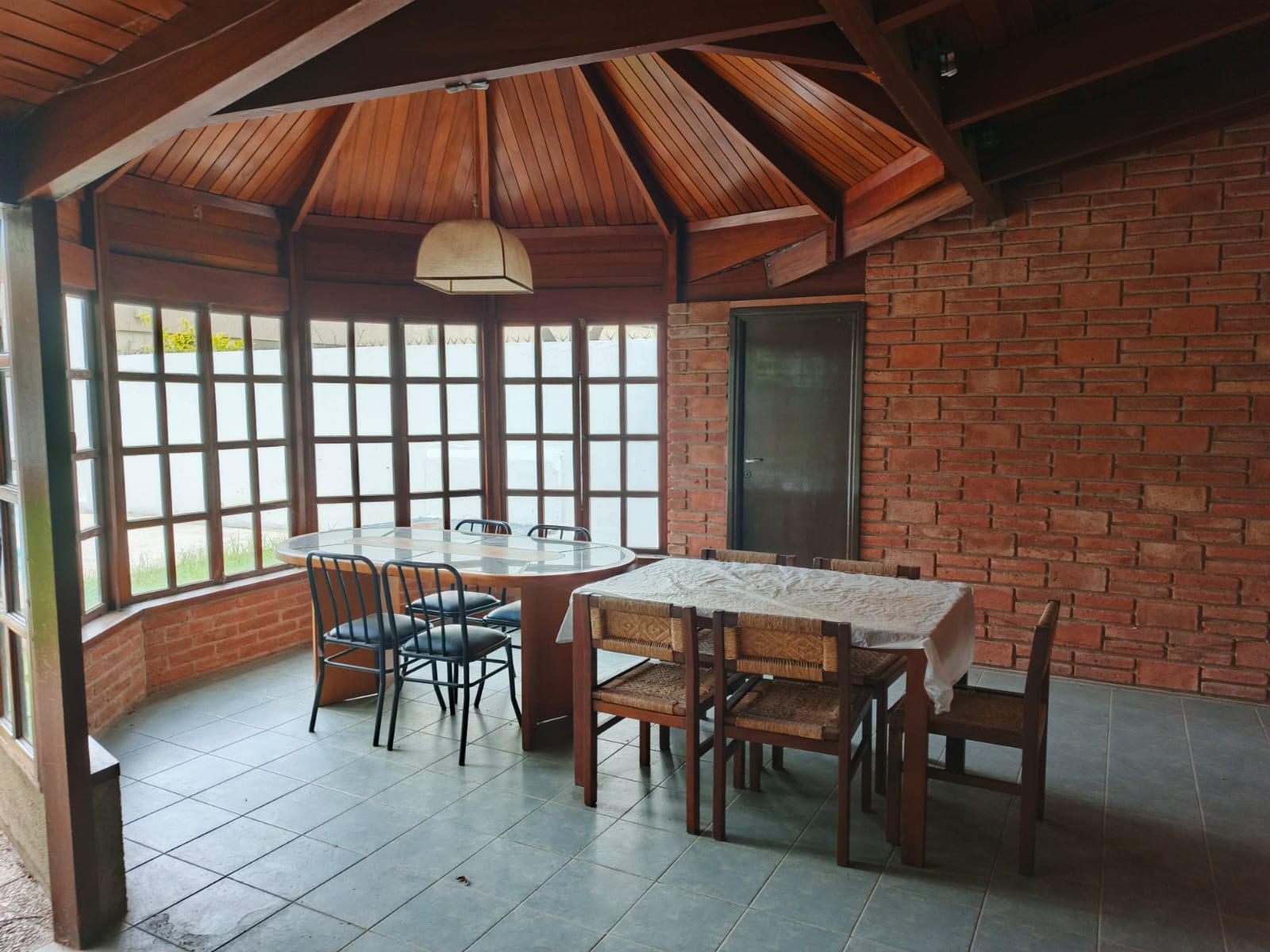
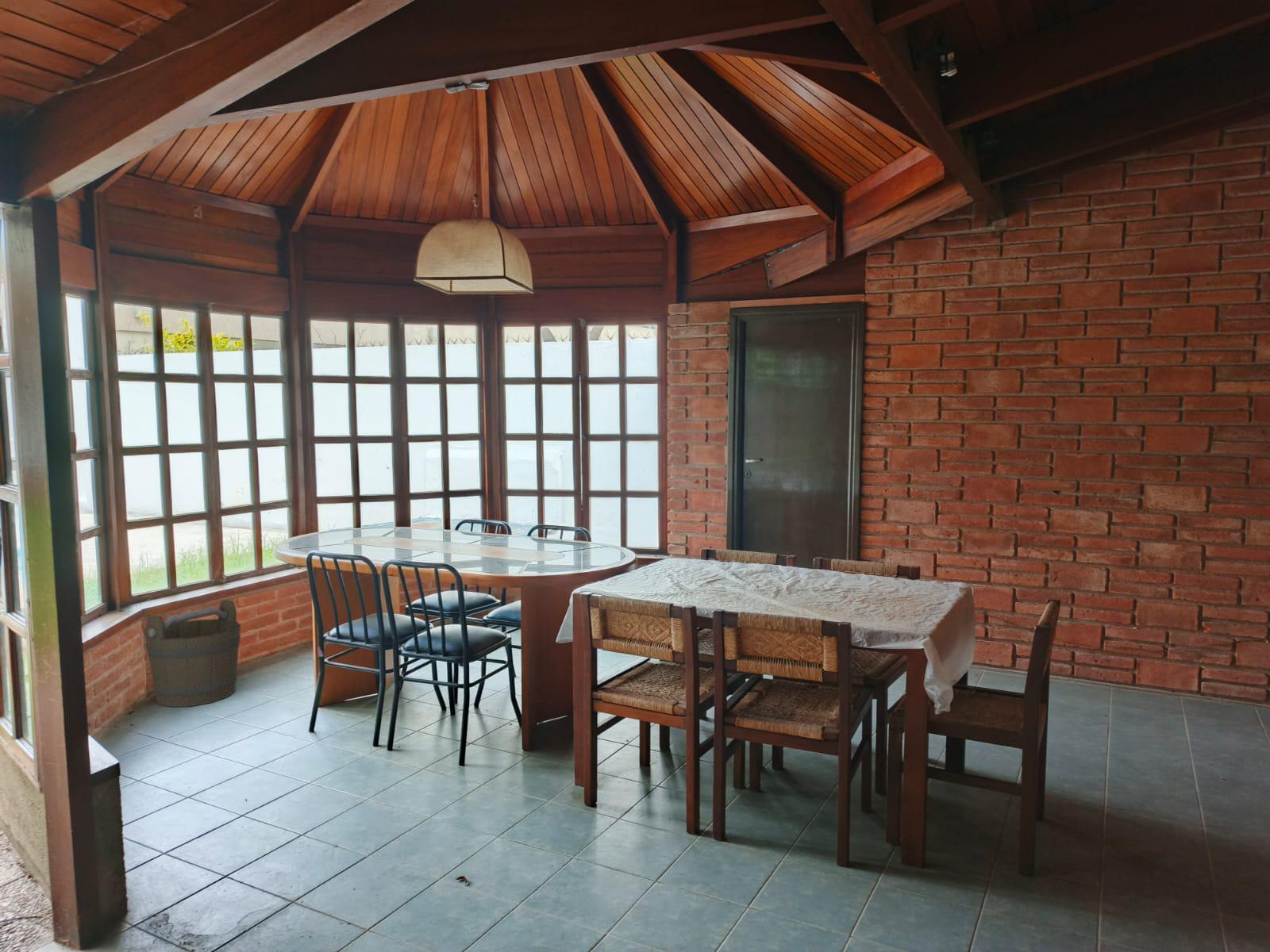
+ bucket [144,599,241,708]
